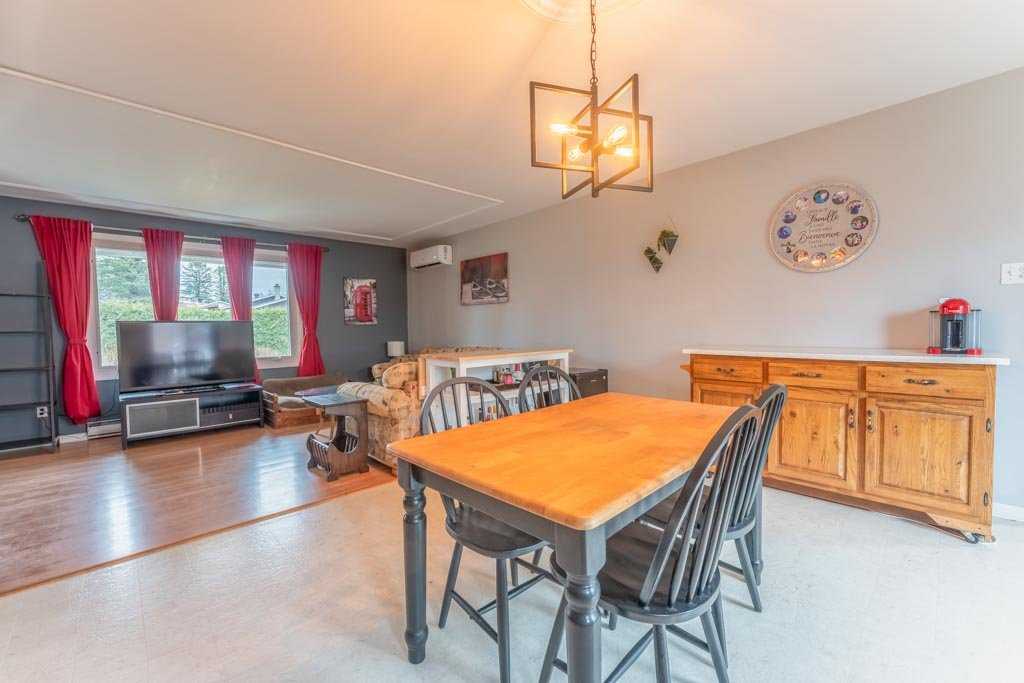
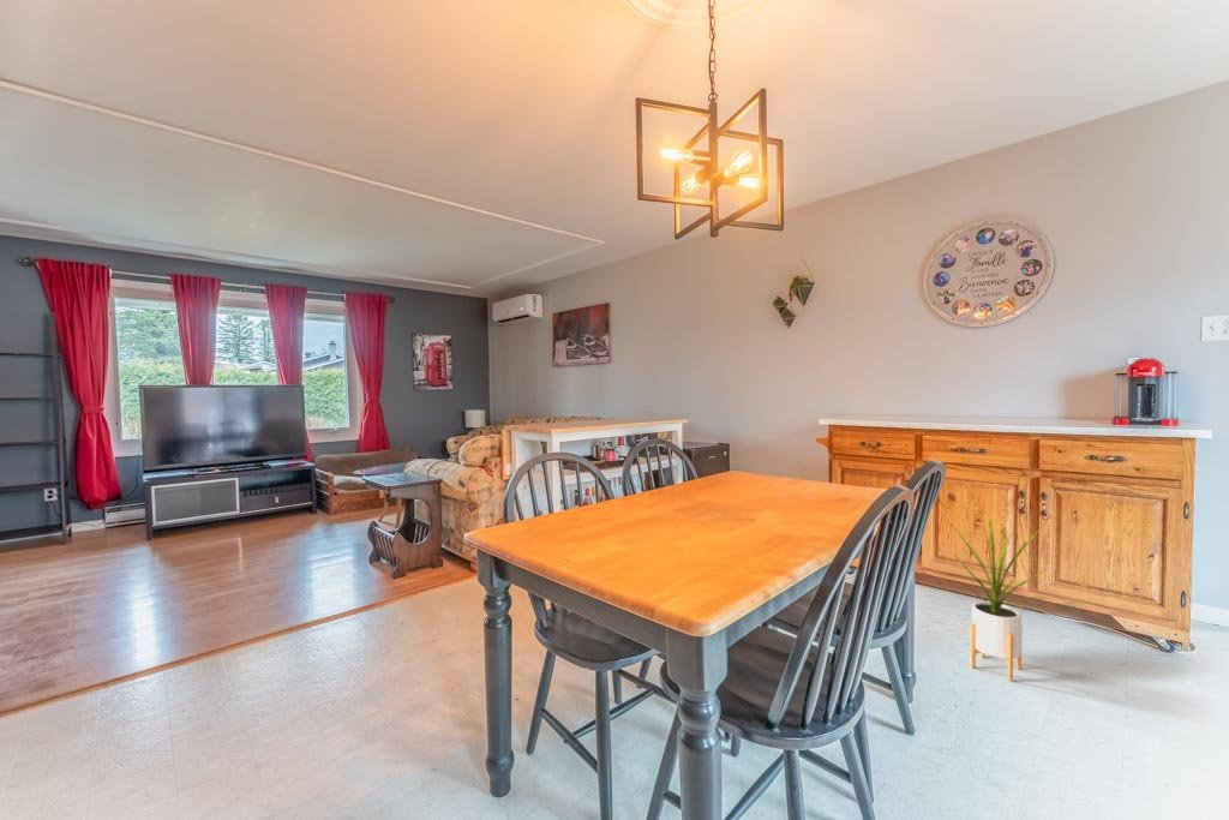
+ house plant [945,510,1051,682]
